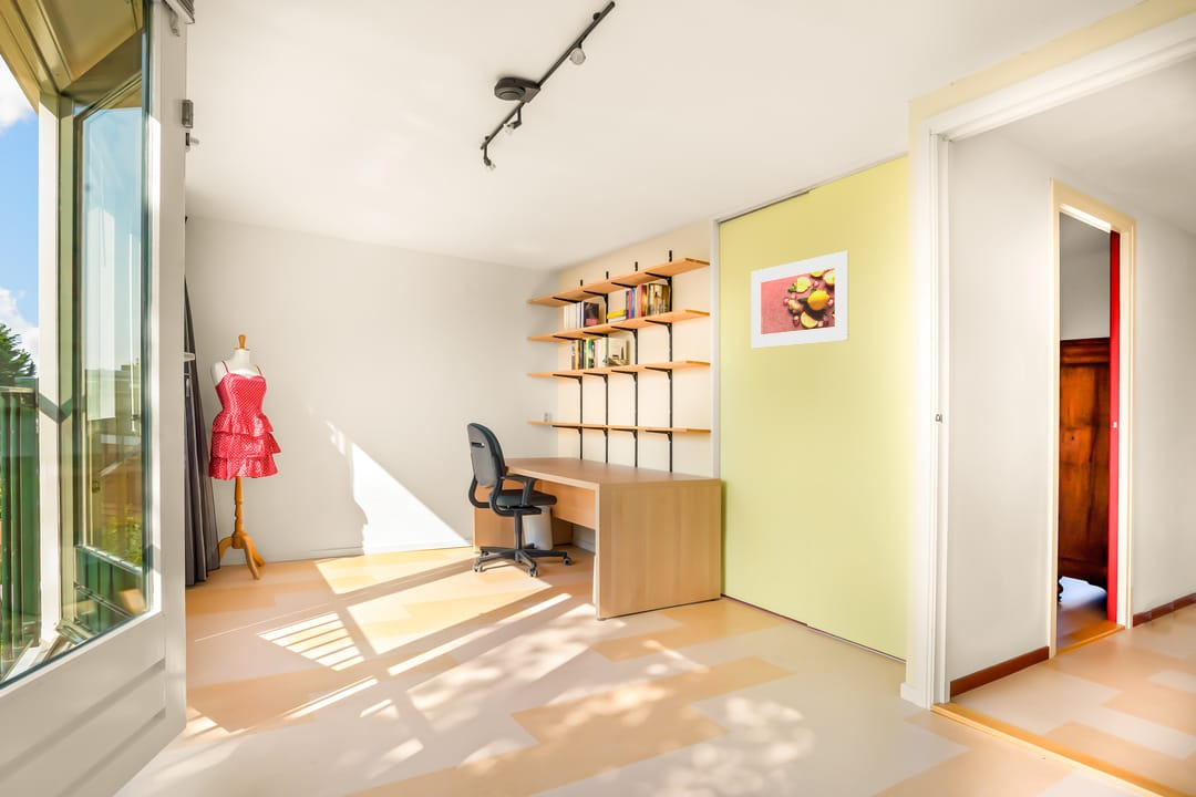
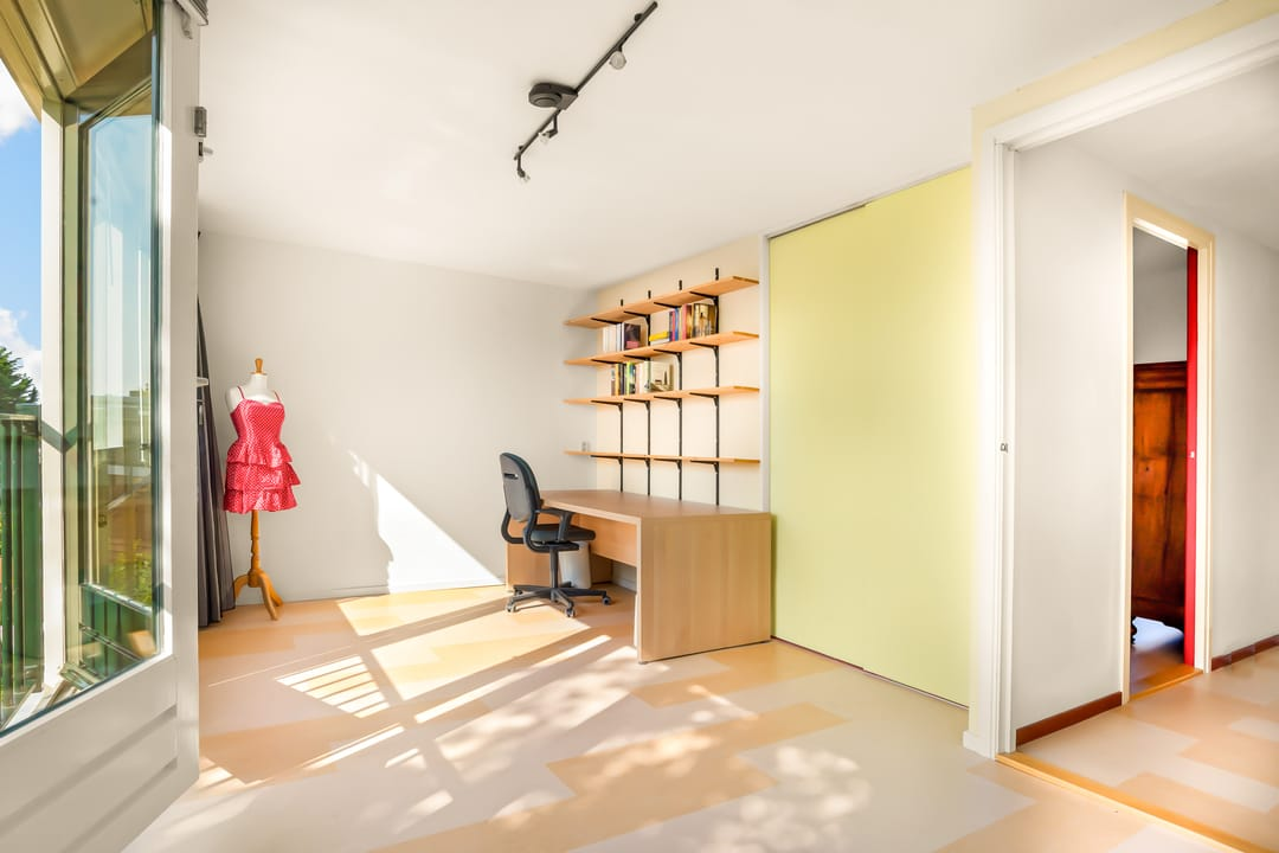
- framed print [750,250,850,350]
